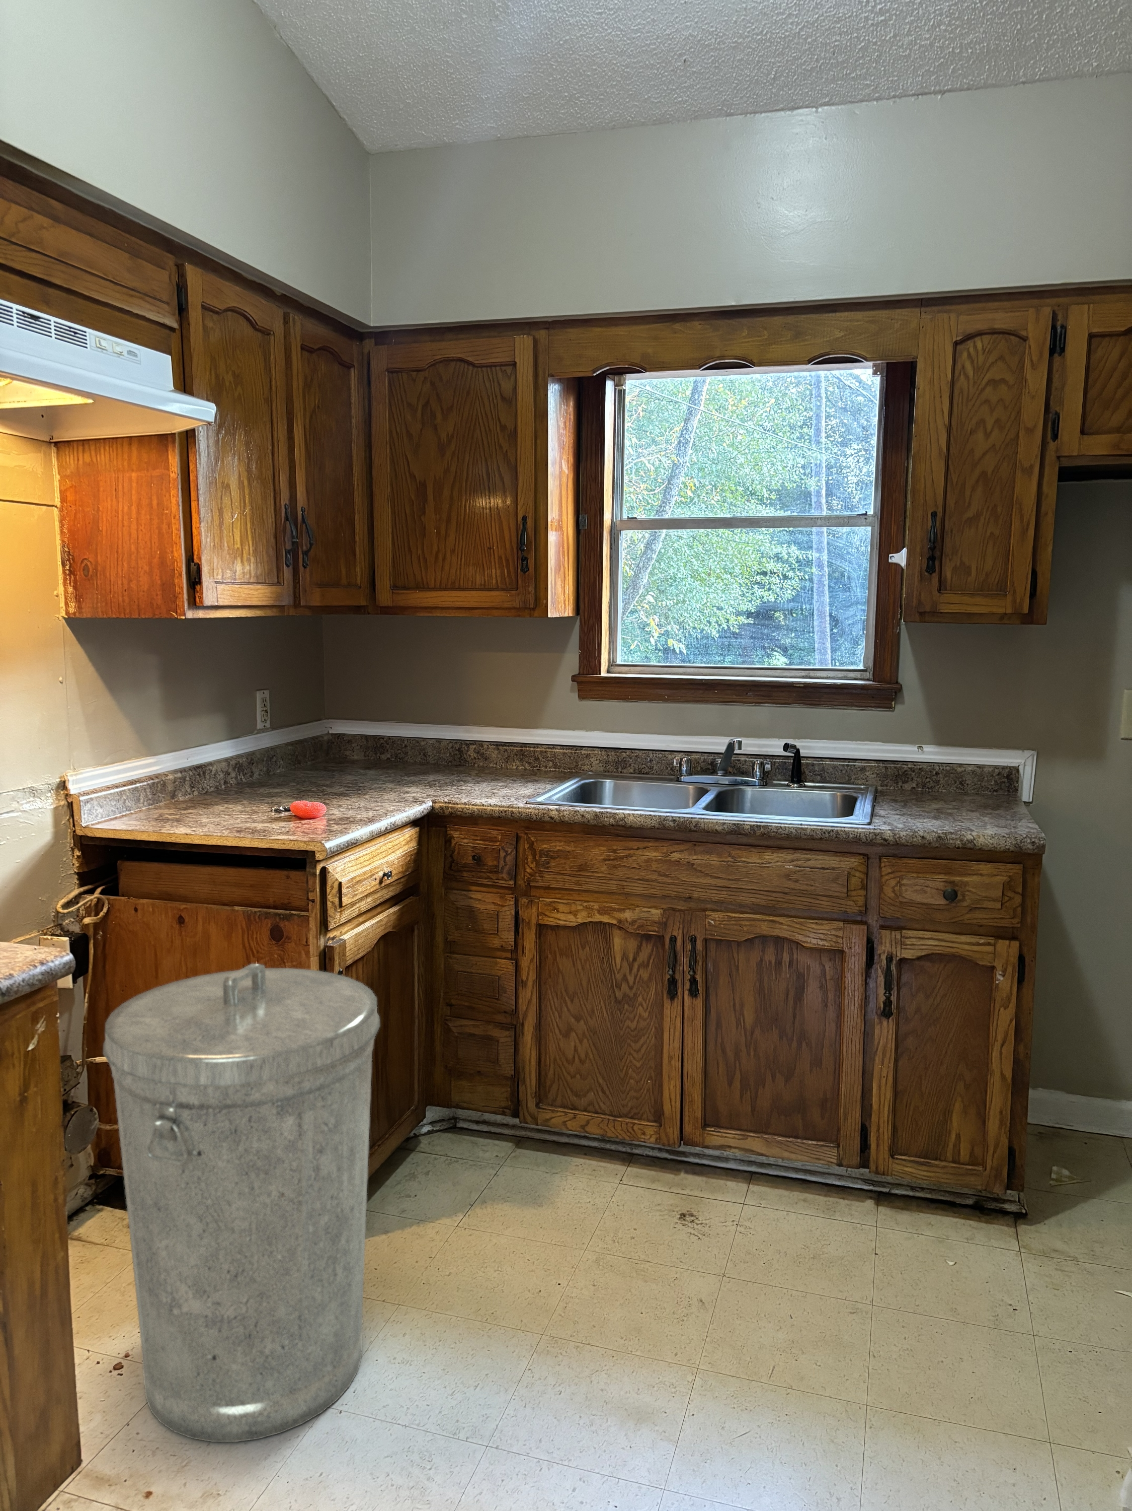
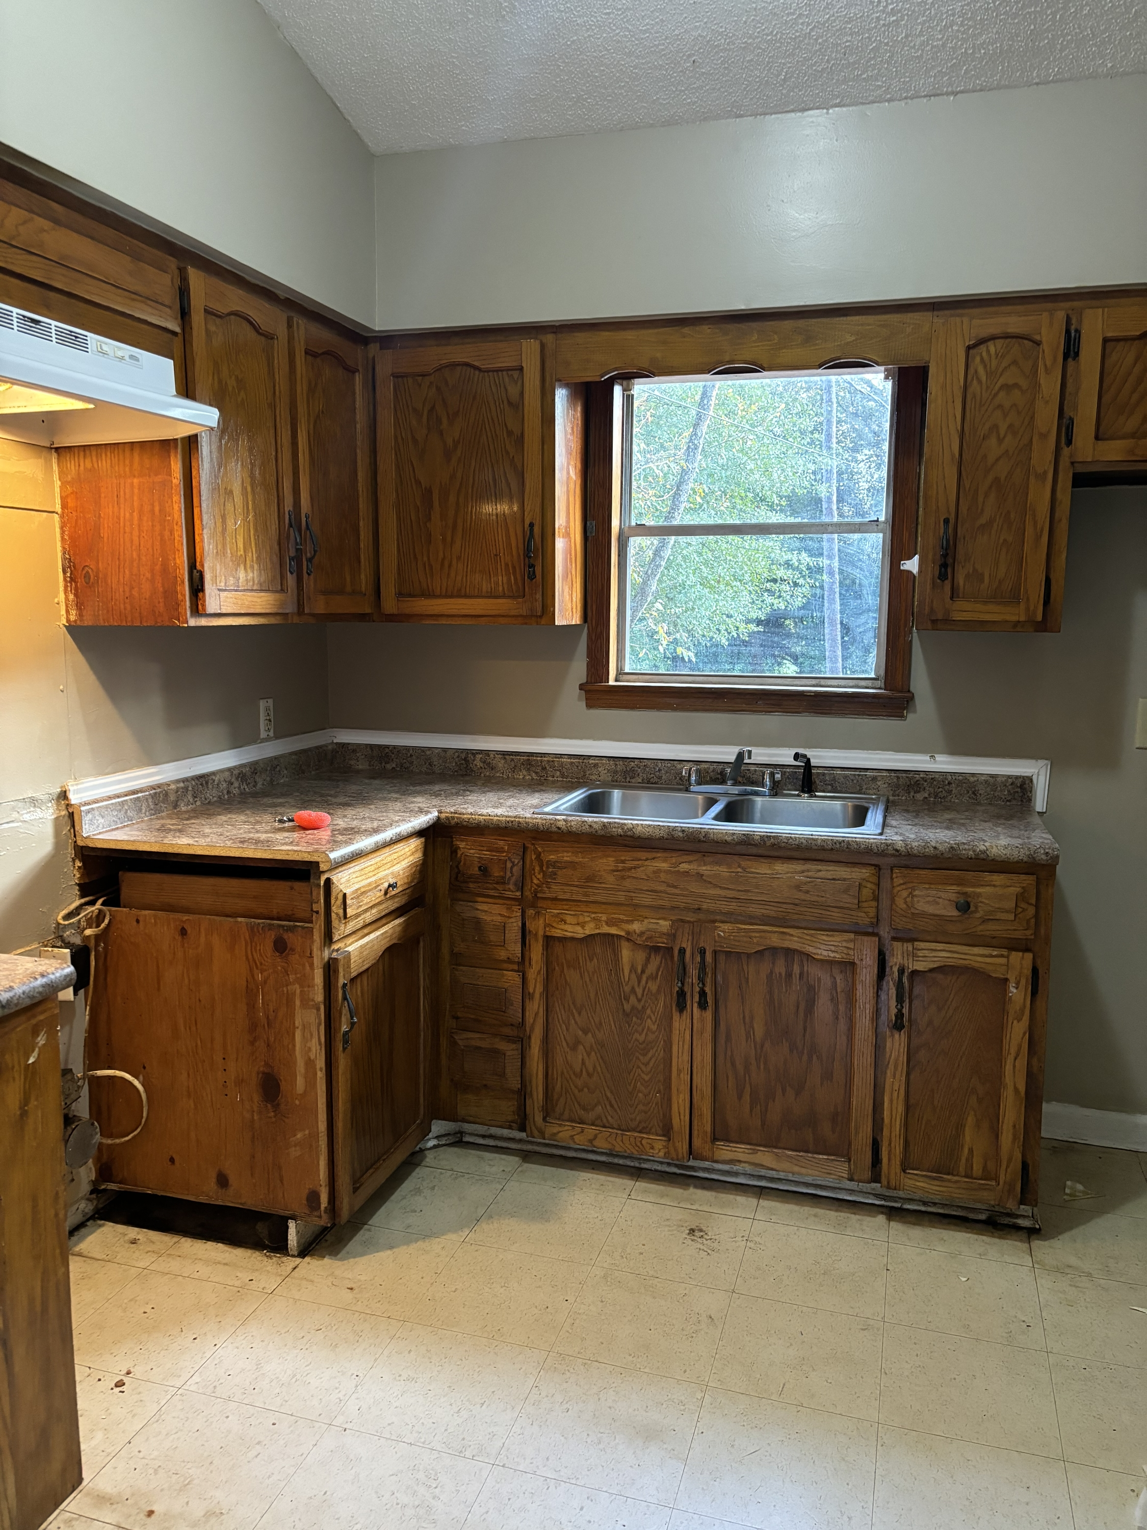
- trash can [102,963,381,1442]
